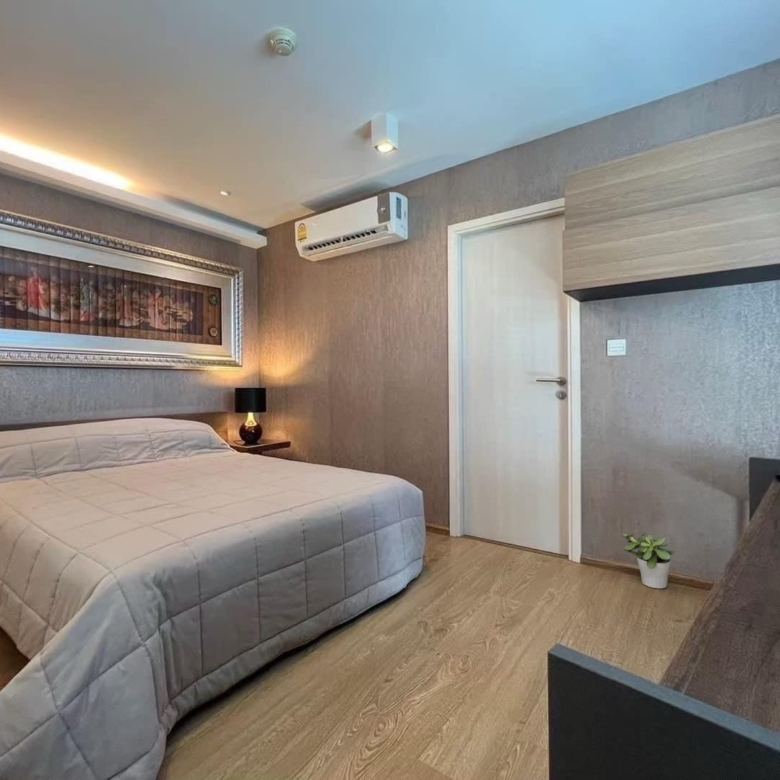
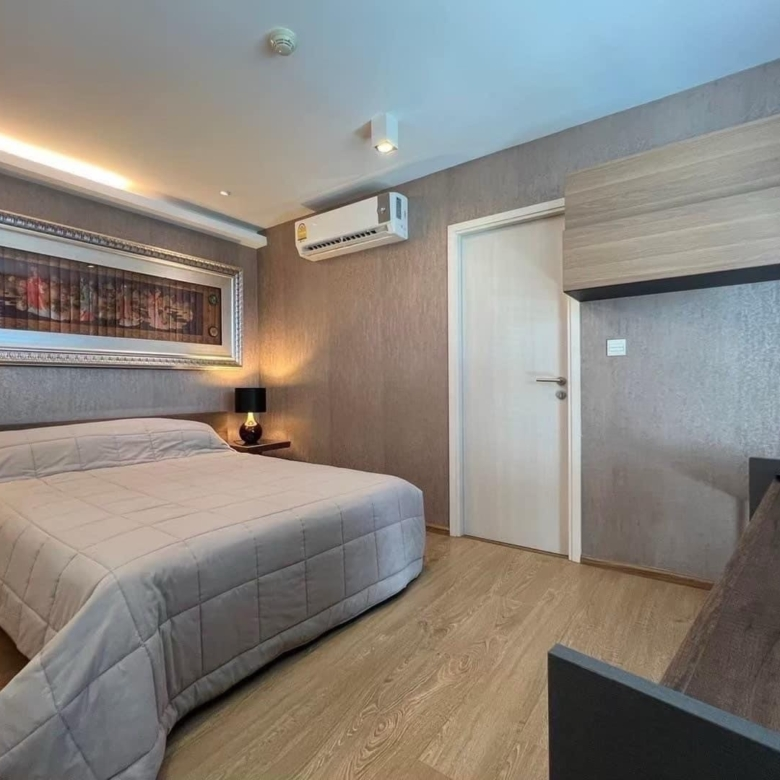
- potted plant [621,529,676,590]
